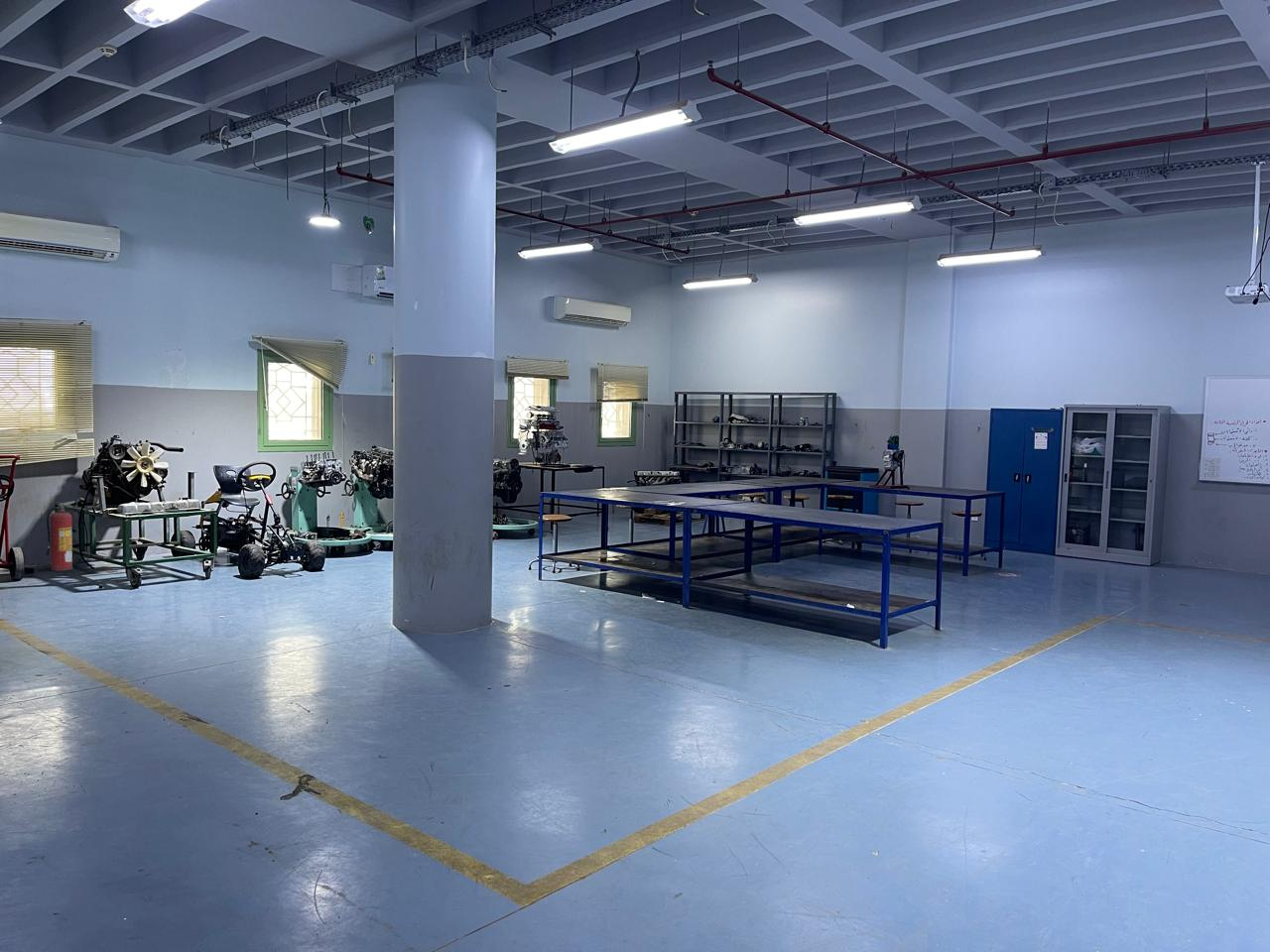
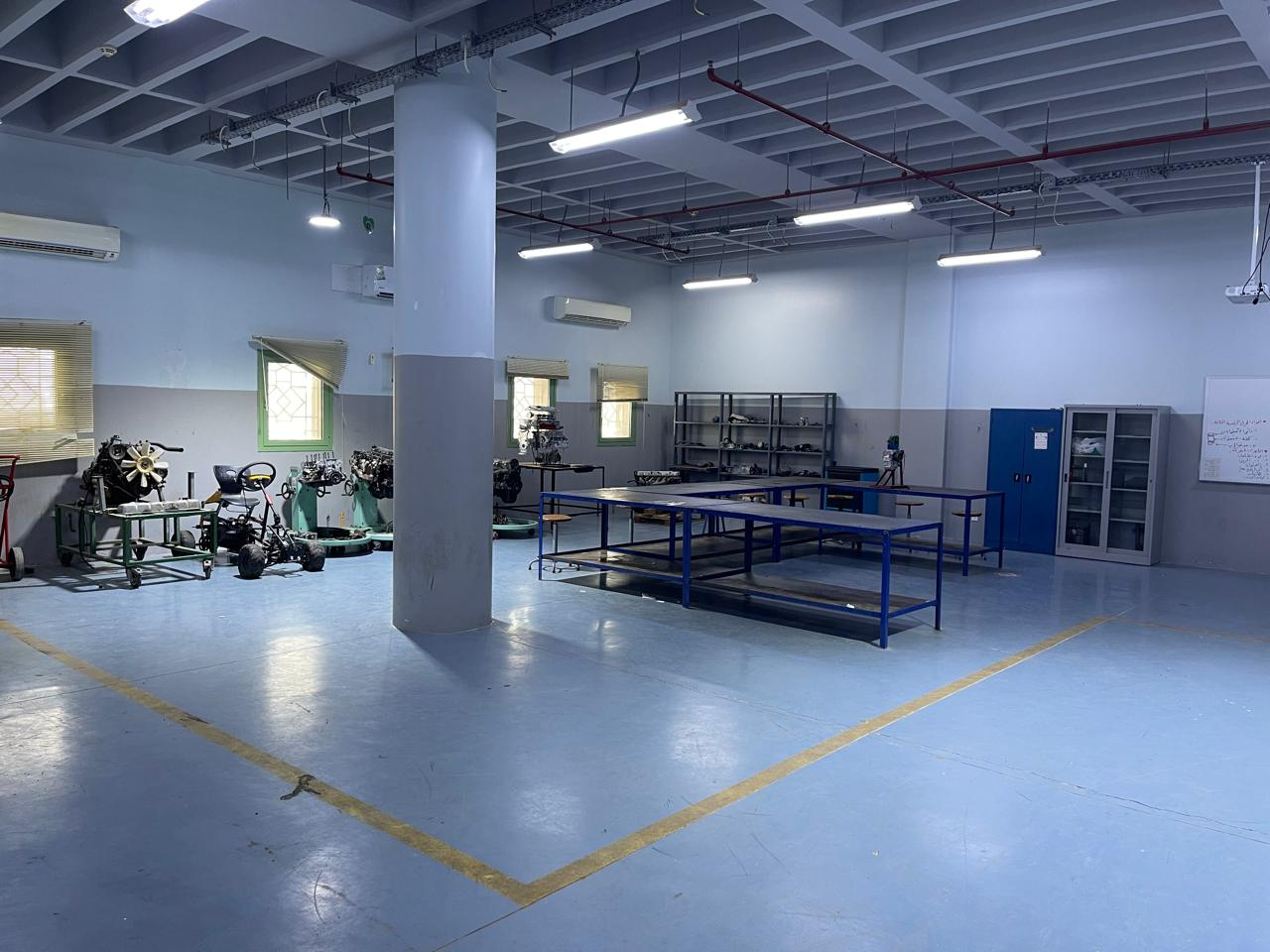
- fire extinguisher [45,500,76,572]
